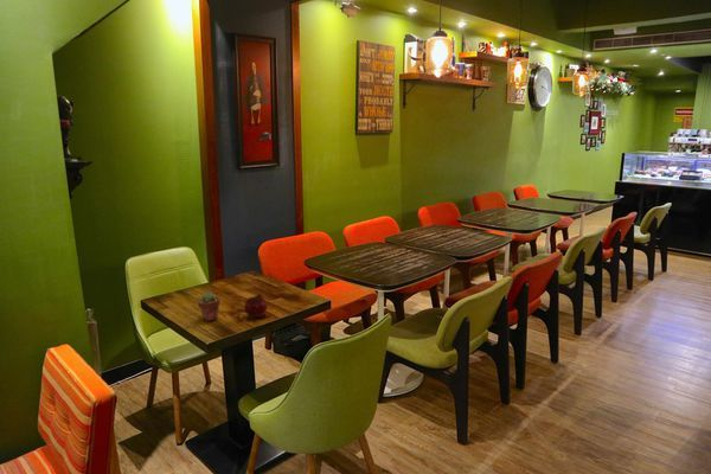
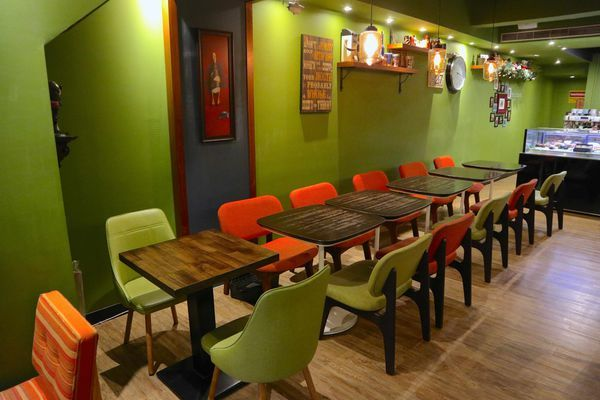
- fruit [243,293,269,319]
- potted succulent [197,292,222,322]
